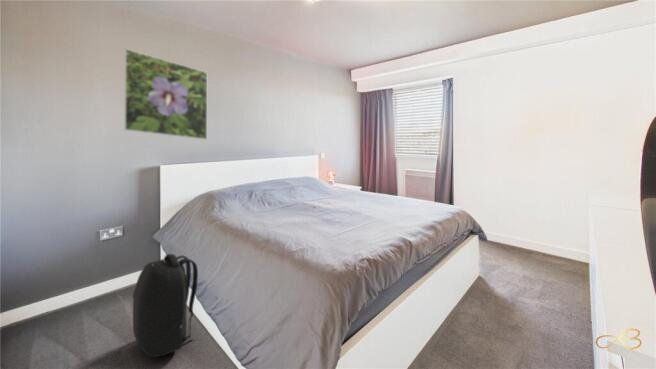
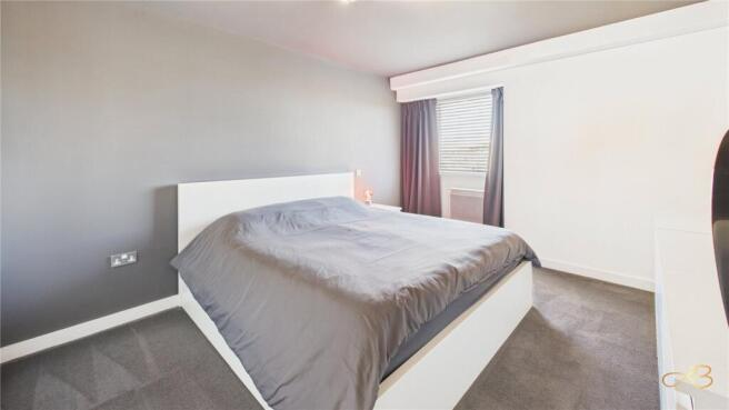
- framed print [123,48,208,141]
- backpack [132,253,199,358]
